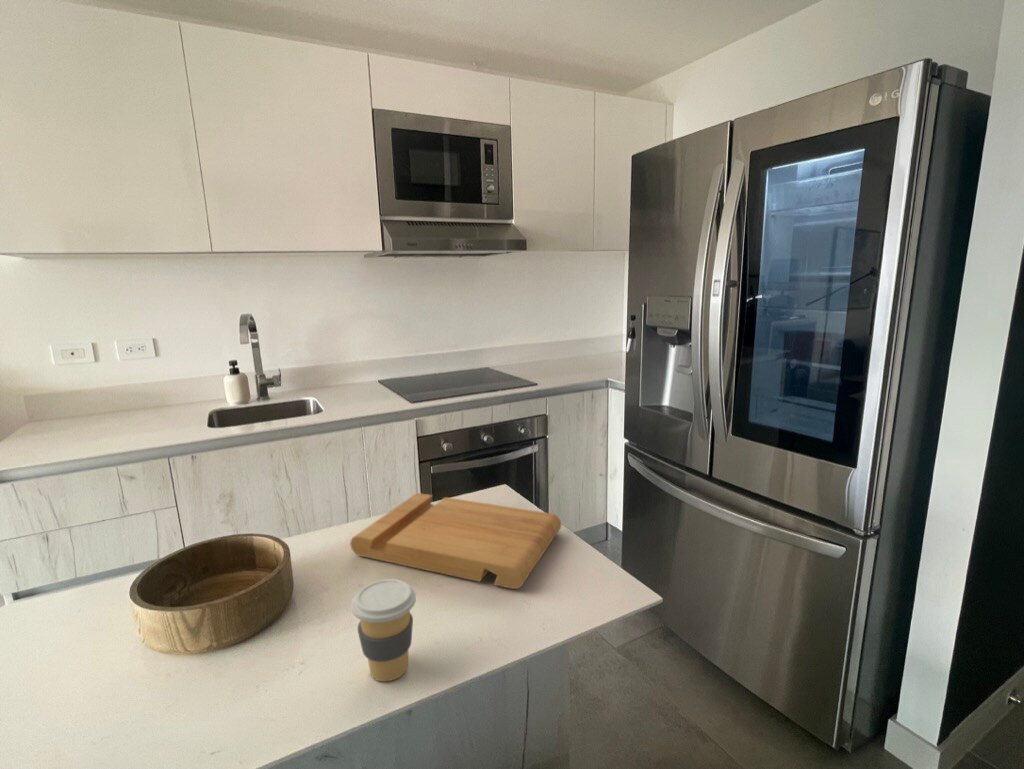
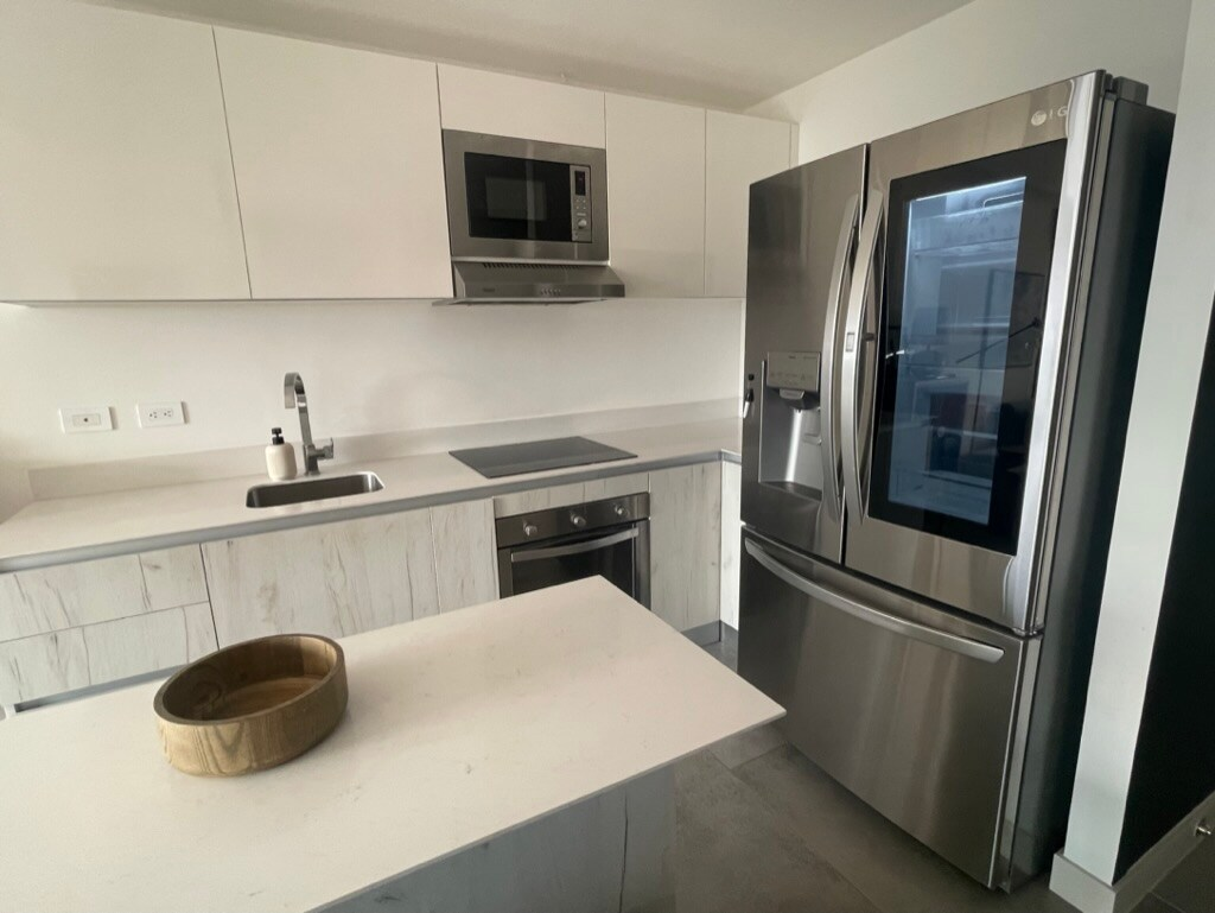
- coffee cup [350,578,417,682]
- cutting board [349,492,562,590]
